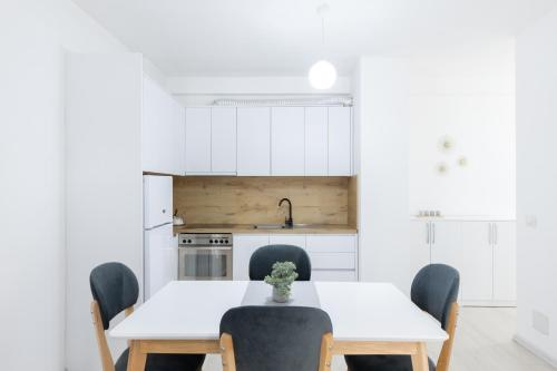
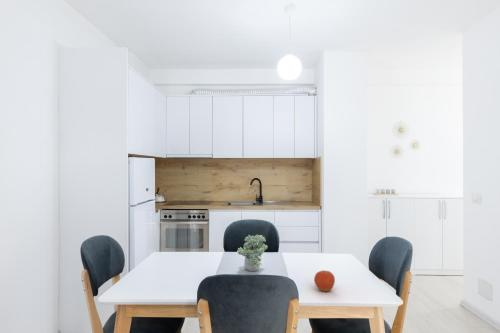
+ fruit [313,269,336,292]
